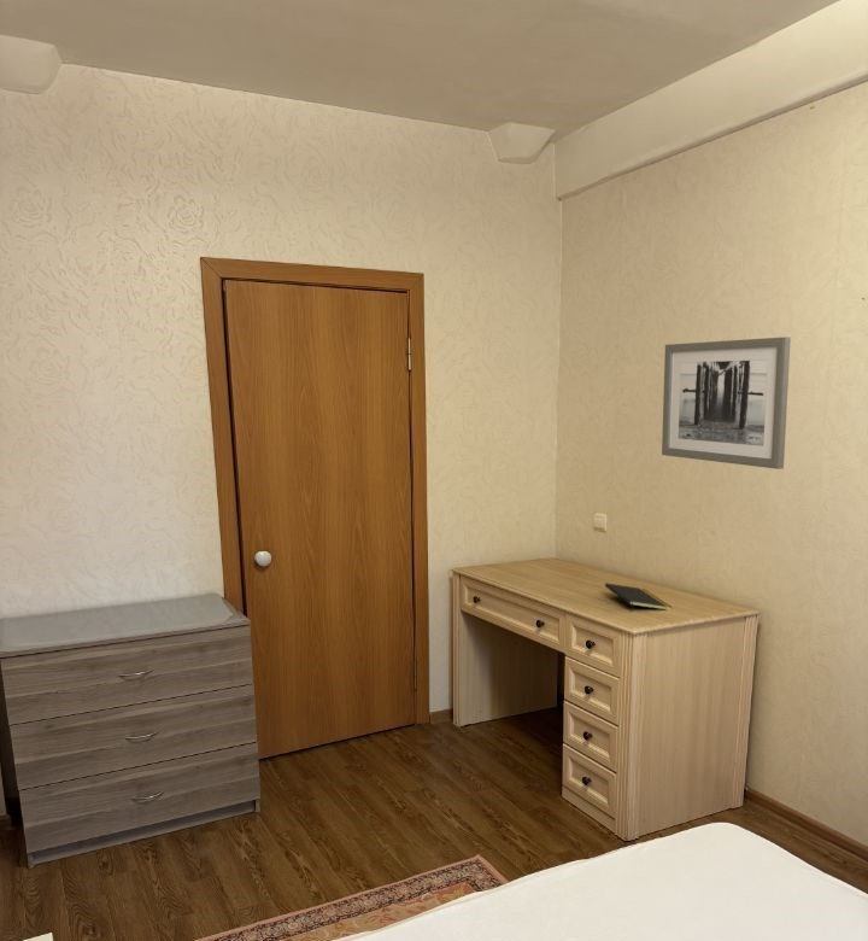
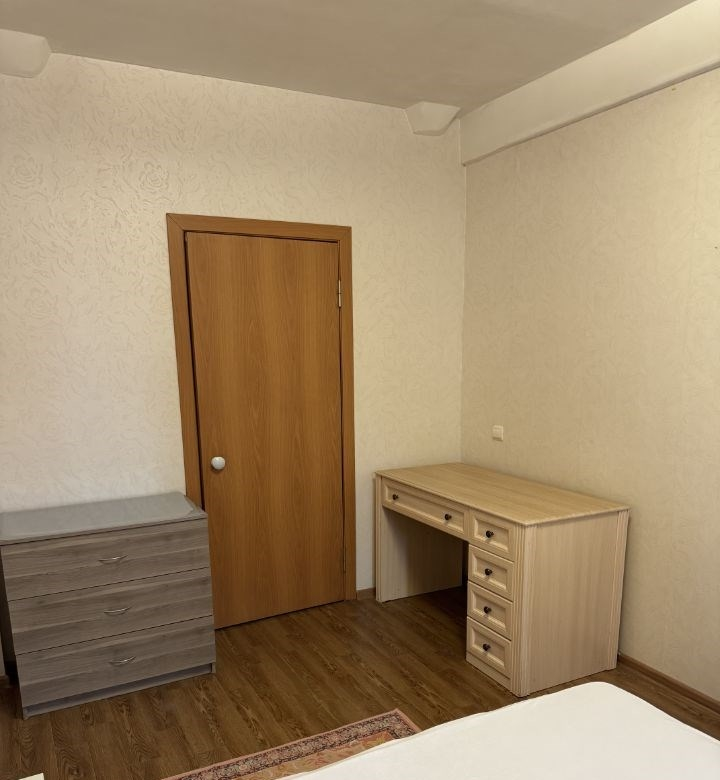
- wall art [661,335,792,470]
- notepad [604,581,674,612]
